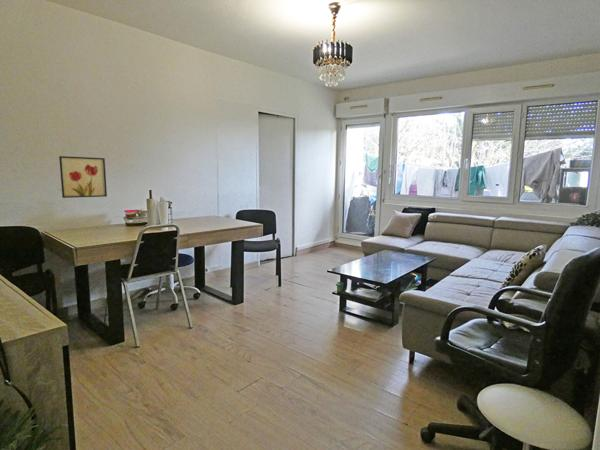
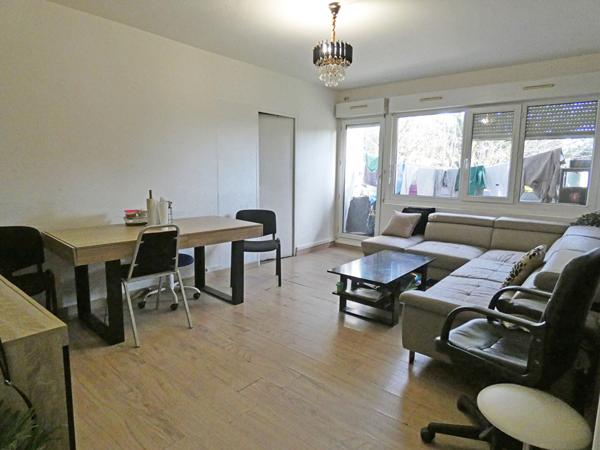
- wall art [58,155,108,199]
